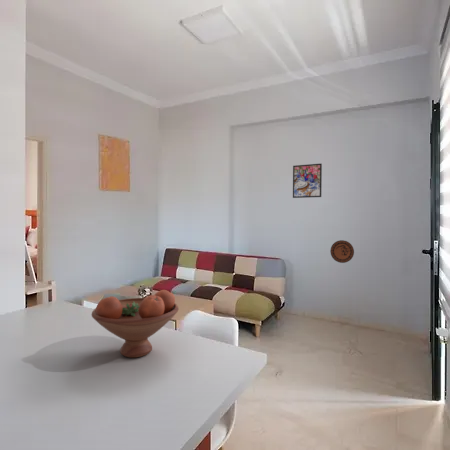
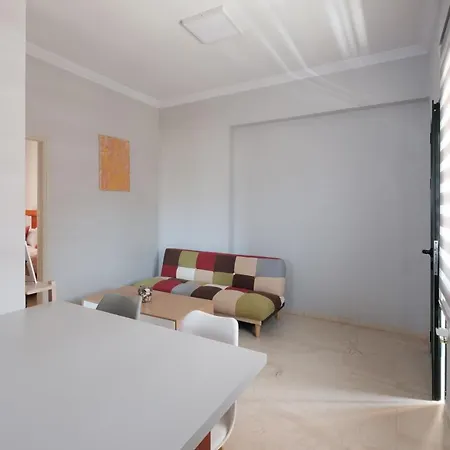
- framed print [292,163,323,199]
- fruit bowl [91,289,179,358]
- decorative plate [329,239,355,264]
